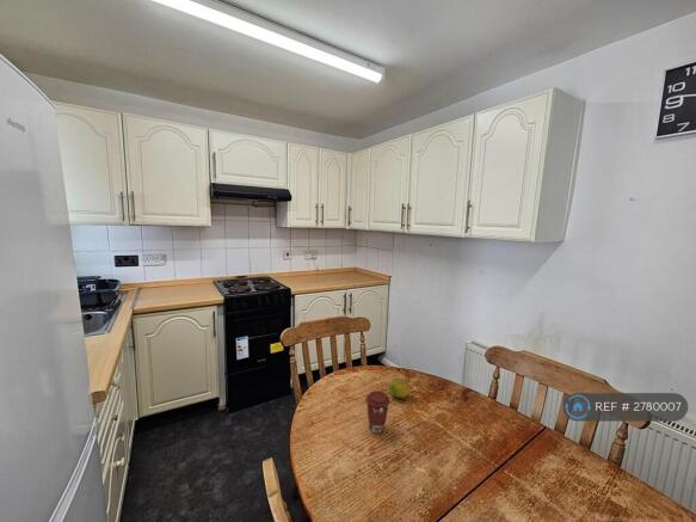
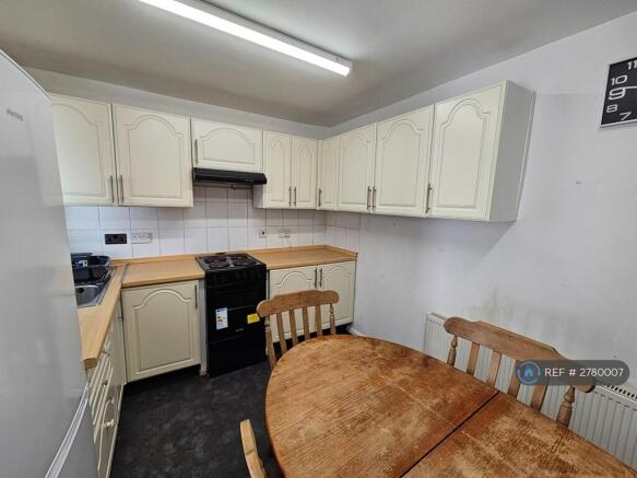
- fruit [388,376,412,399]
- coffee cup [365,389,392,435]
